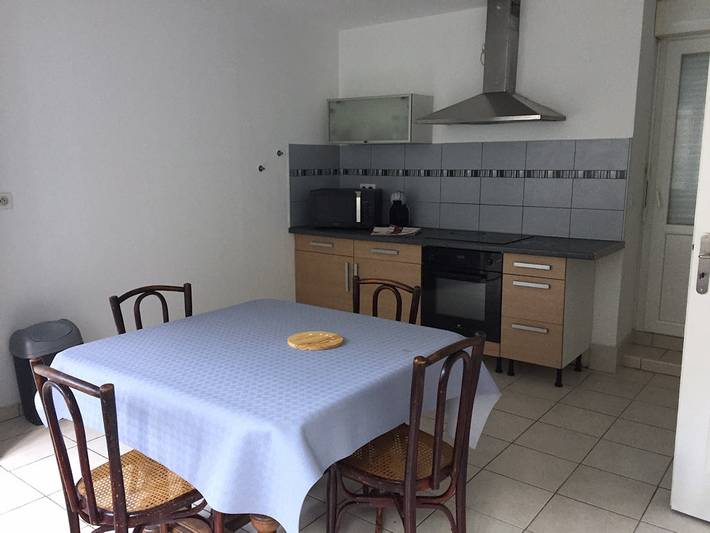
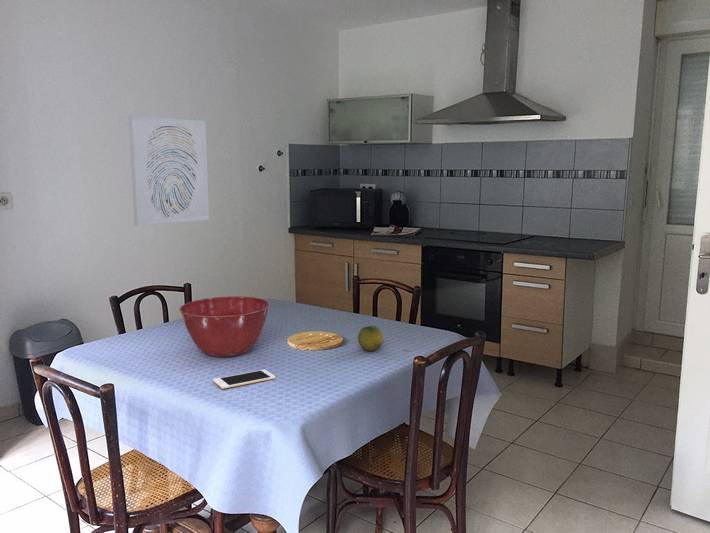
+ mixing bowl [178,295,271,358]
+ cell phone [212,369,276,390]
+ fruit [357,325,384,352]
+ wall art [127,115,210,227]
